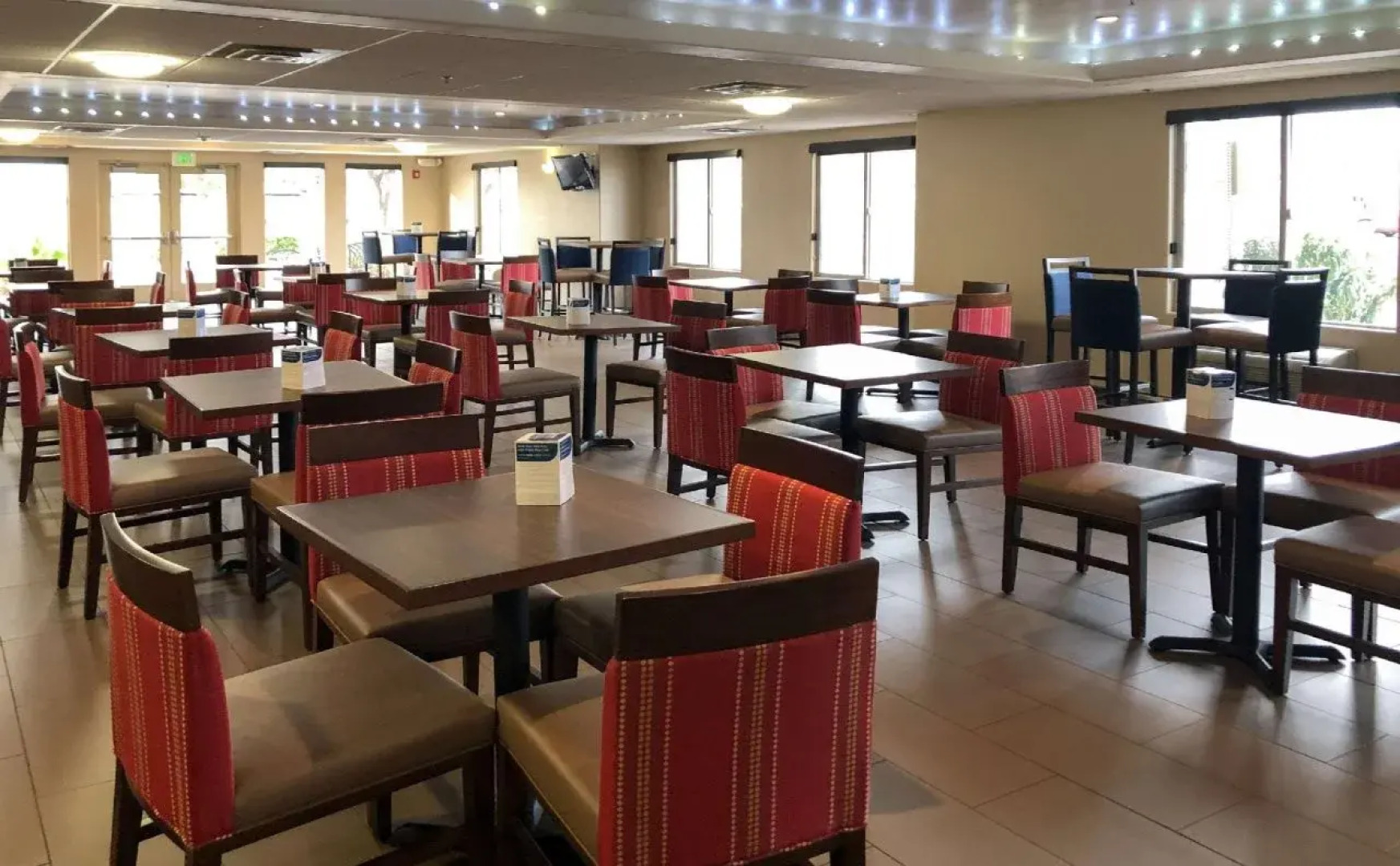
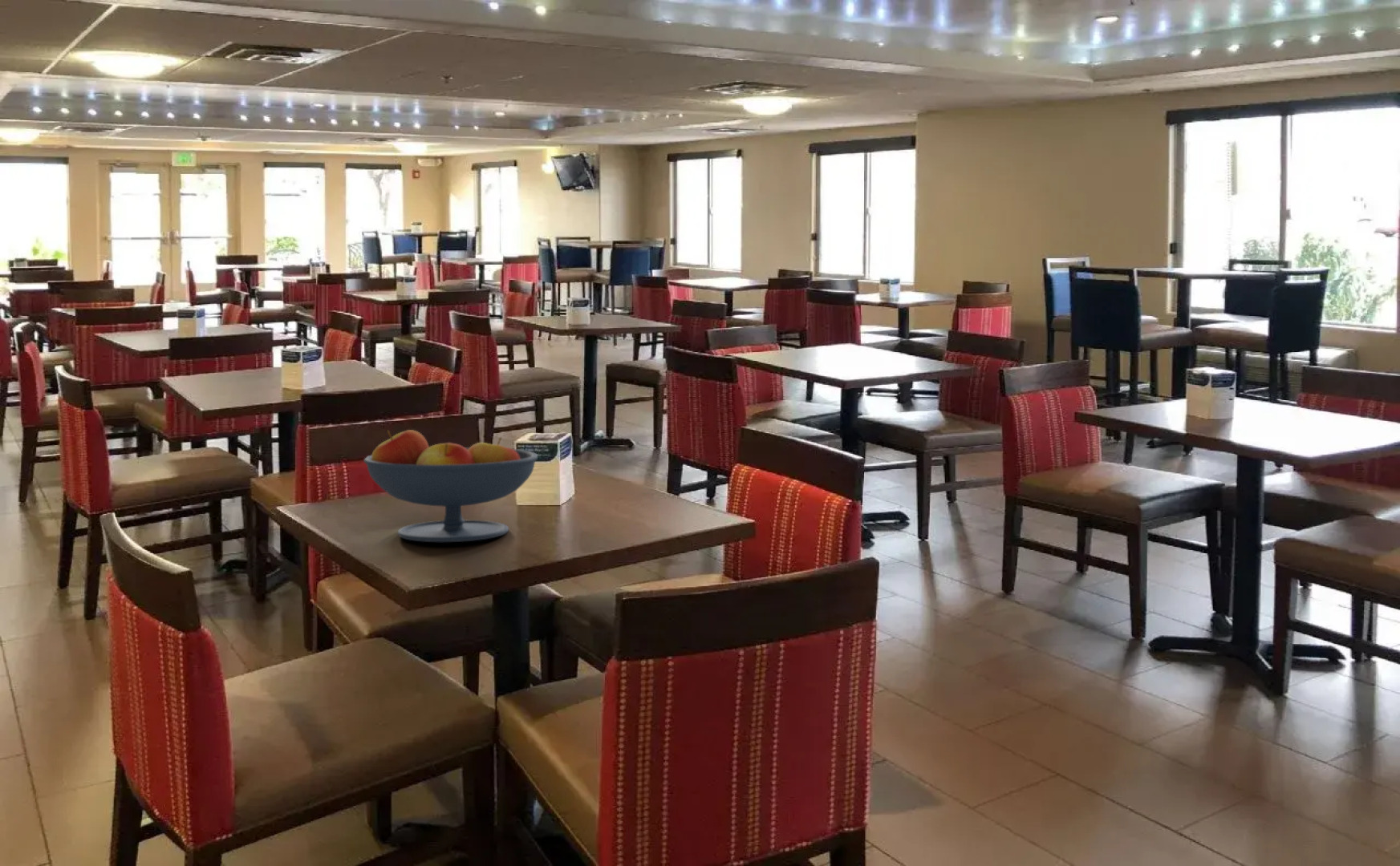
+ fruit bowl [363,429,538,543]
